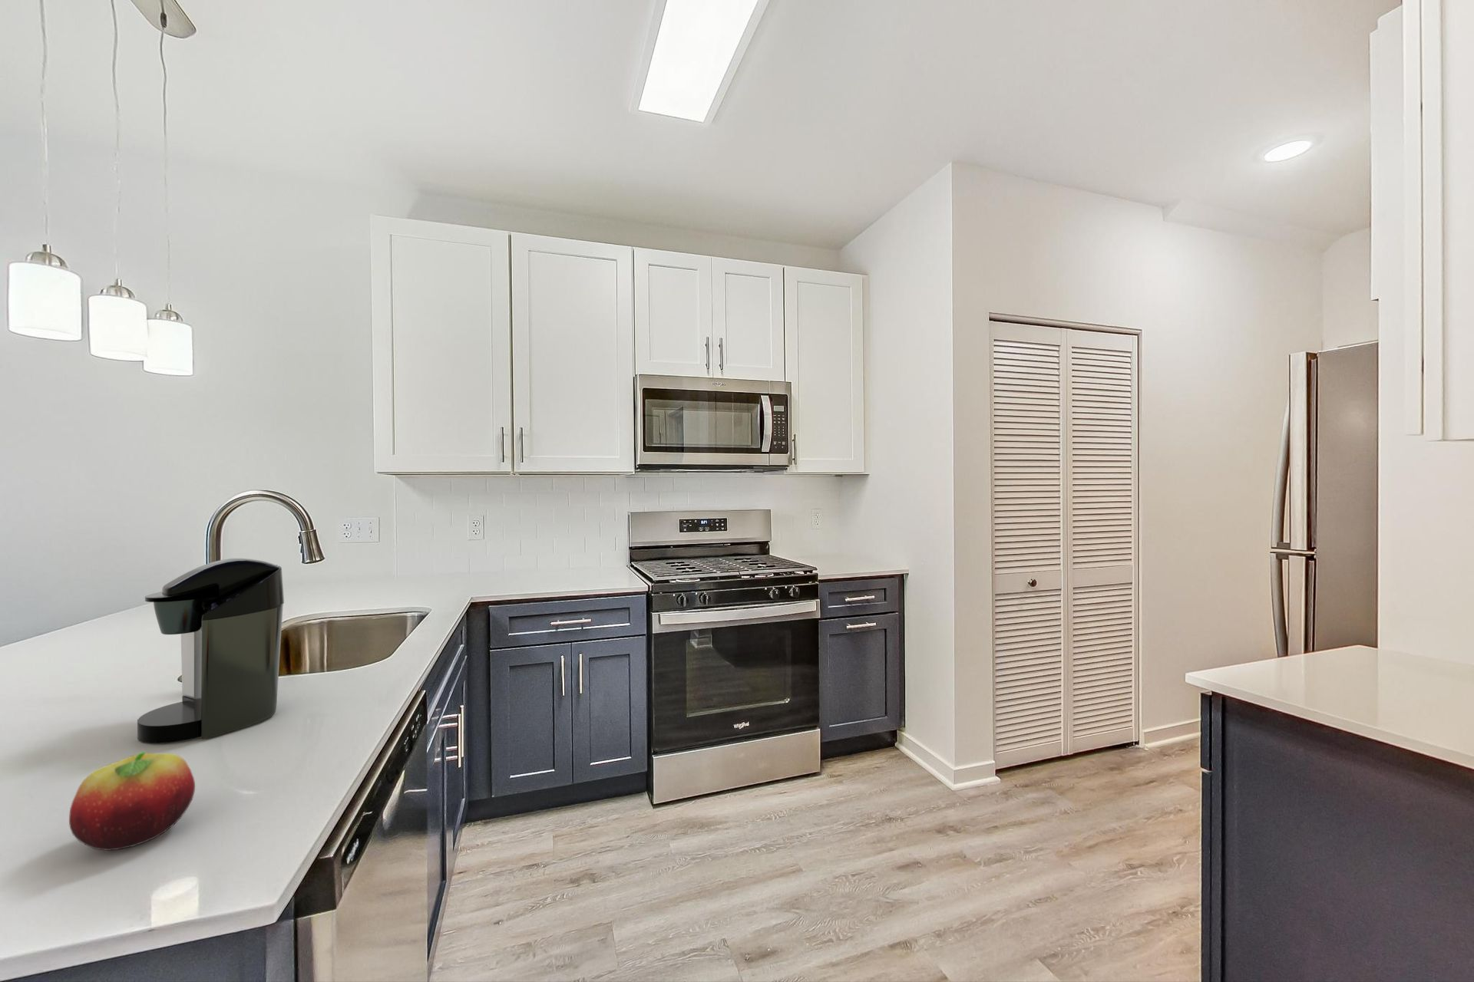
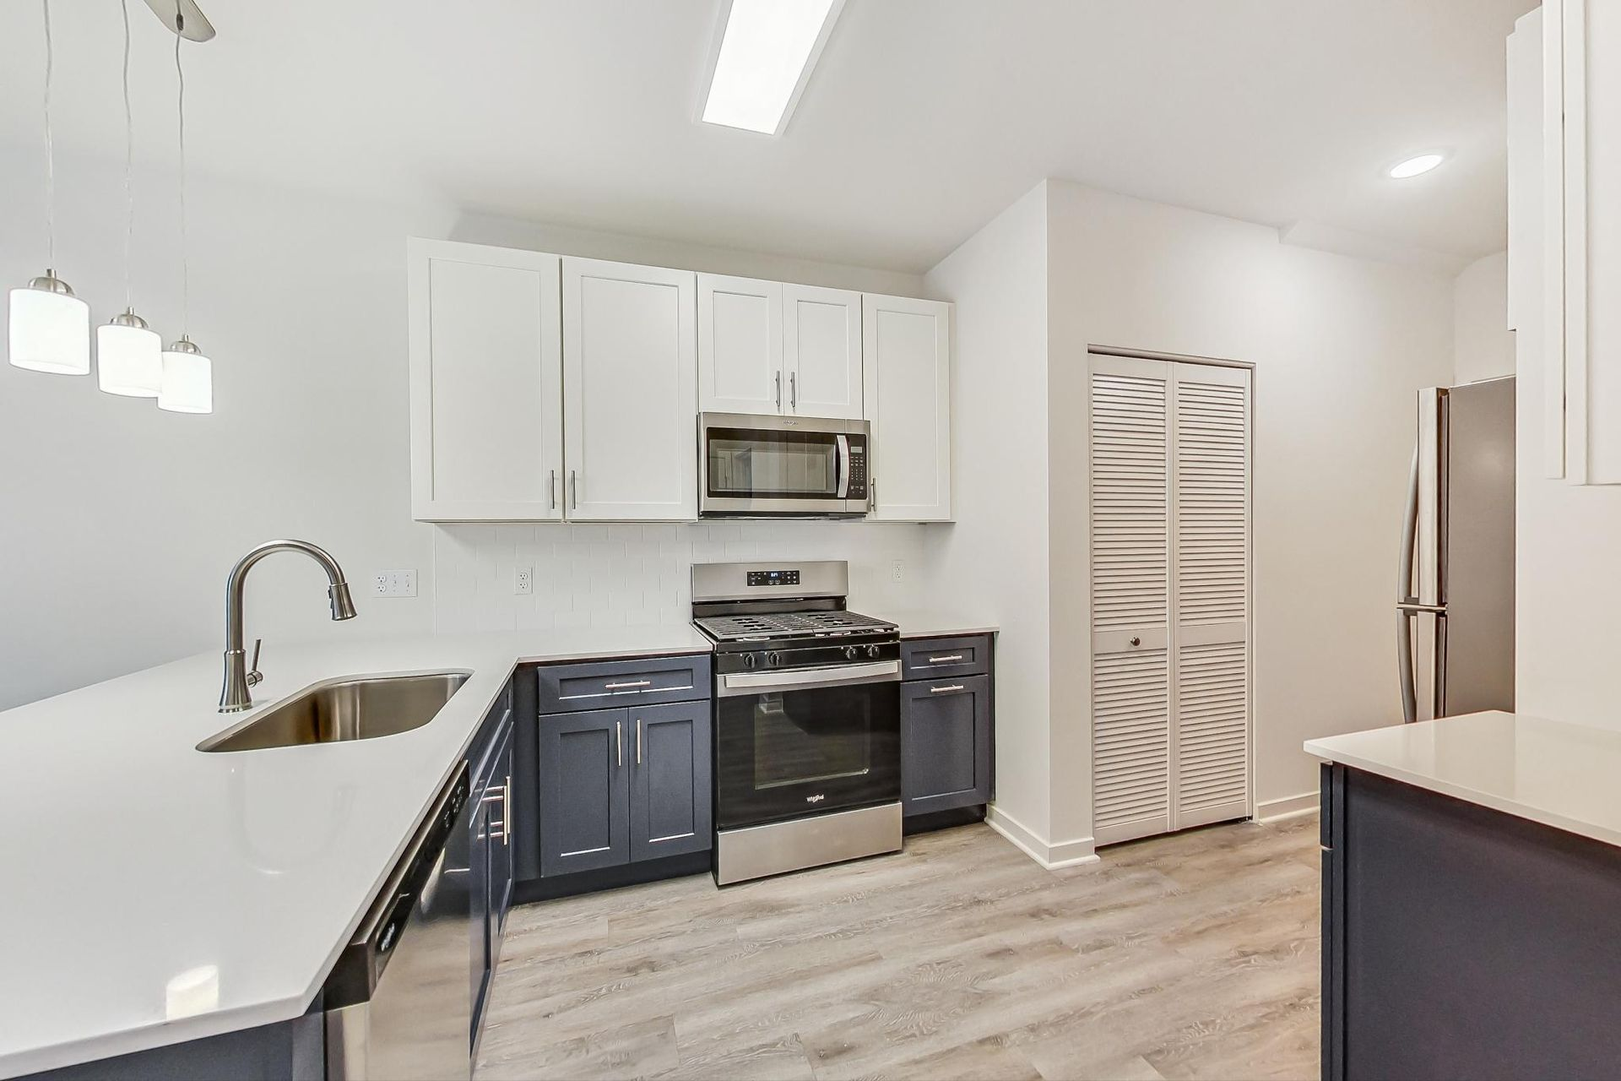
- fruit [68,751,196,852]
- coffee maker [137,558,285,744]
